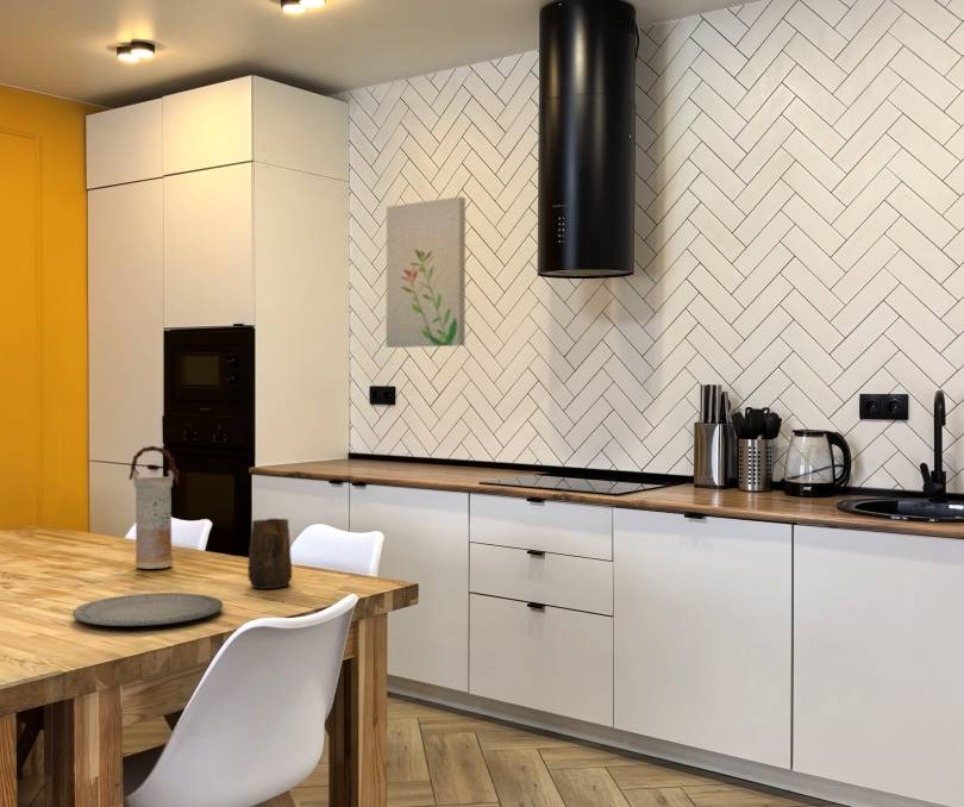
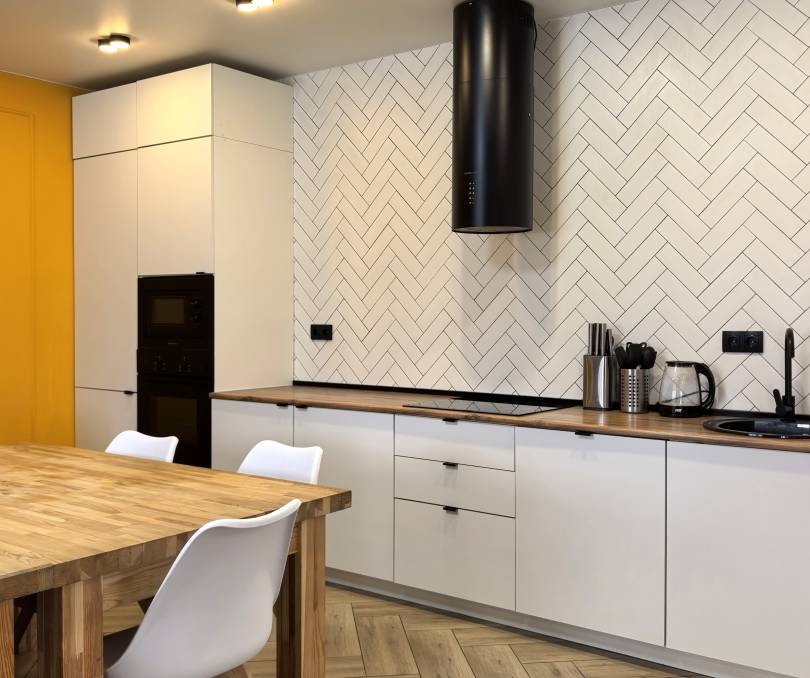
- vase [127,445,180,570]
- mug [246,518,293,590]
- wall art [384,195,467,349]
- plate [71,592,224,627]
